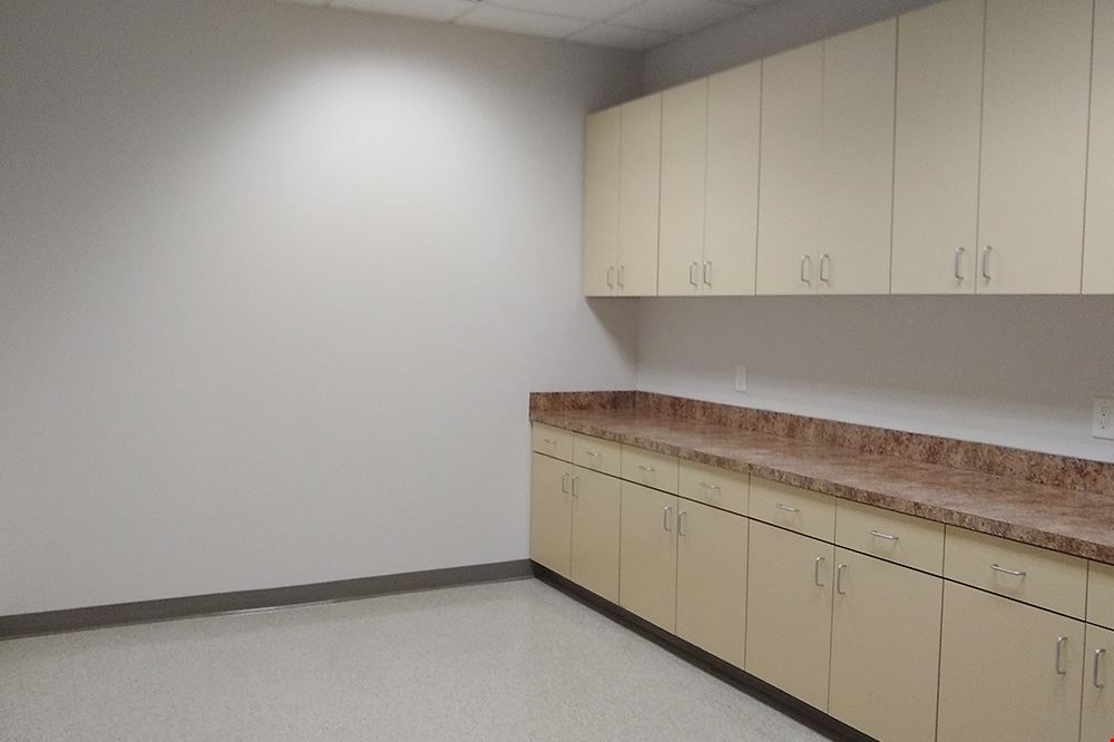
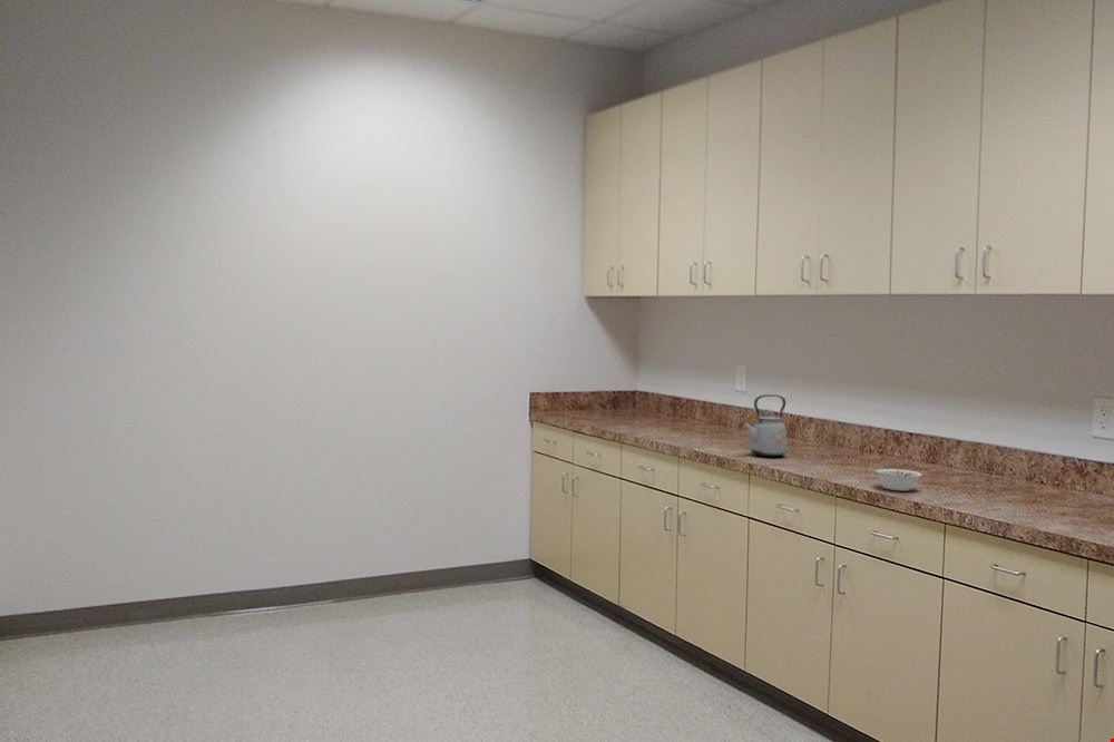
+ kettle [741,393,788,458]
+ legume [874,468,924,492]
